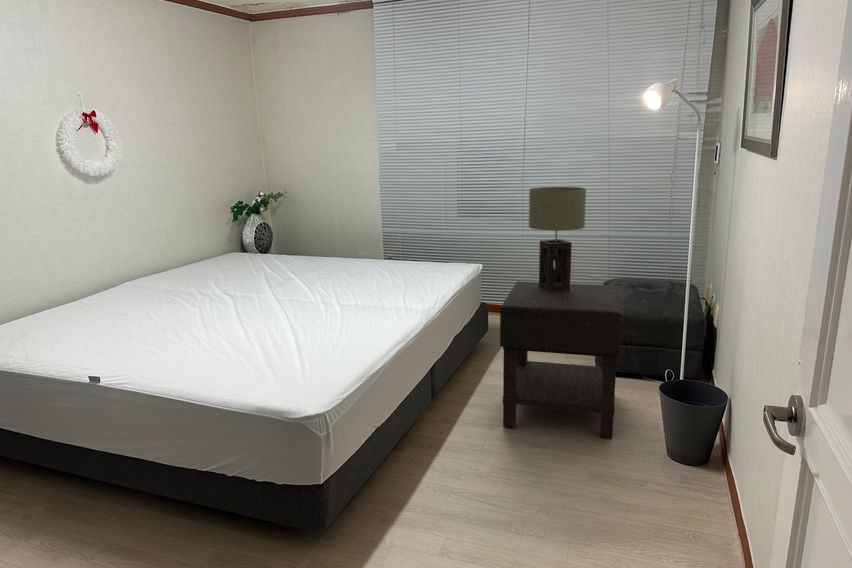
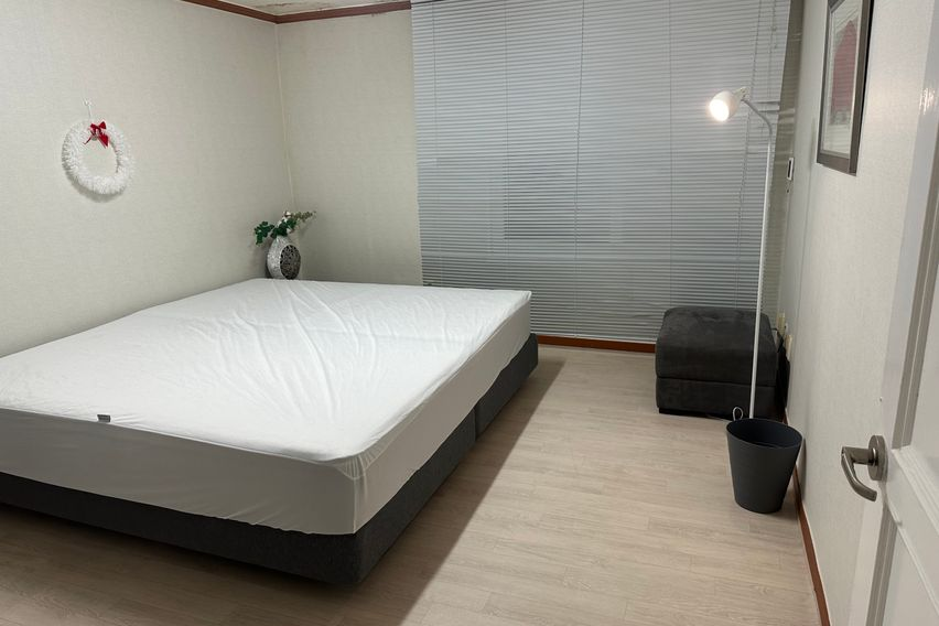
- table lamp [528,186,587,293]
- nightstand [499,281,622,439]
